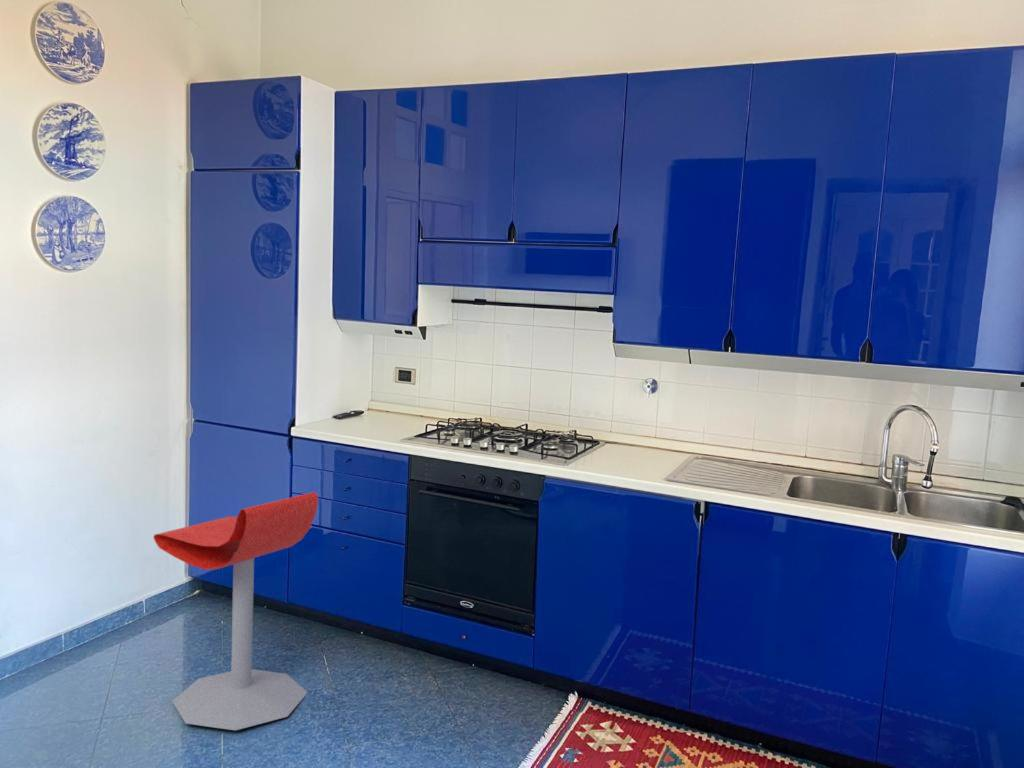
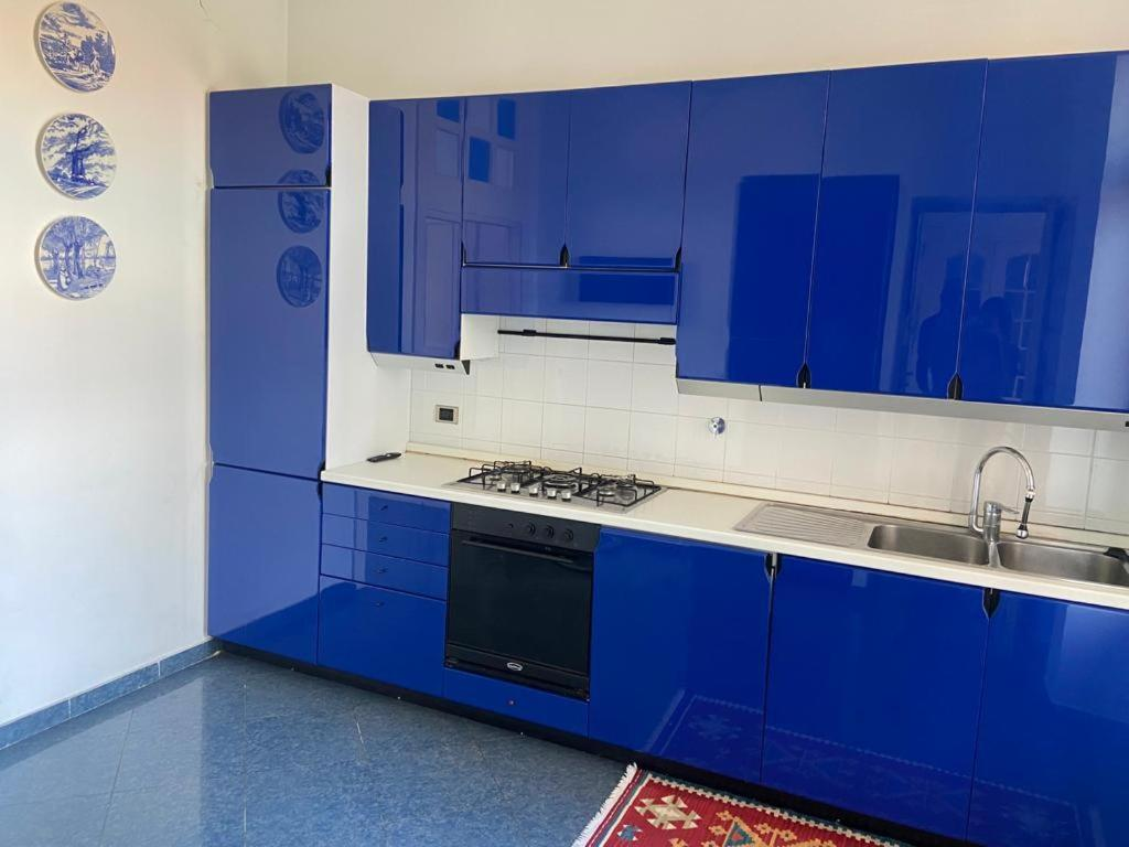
- stool [152,491,319,731]
